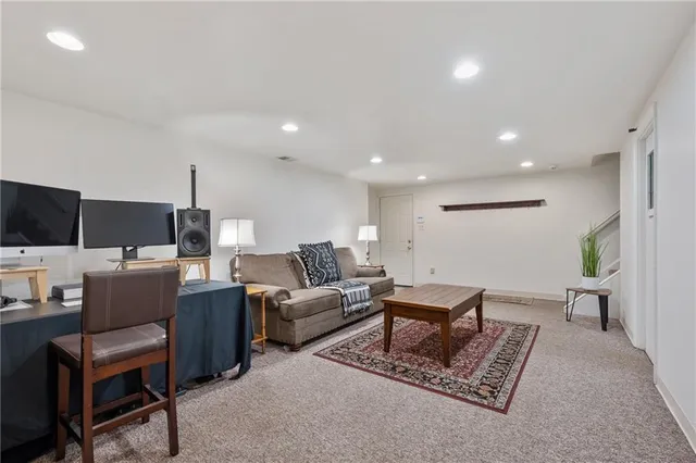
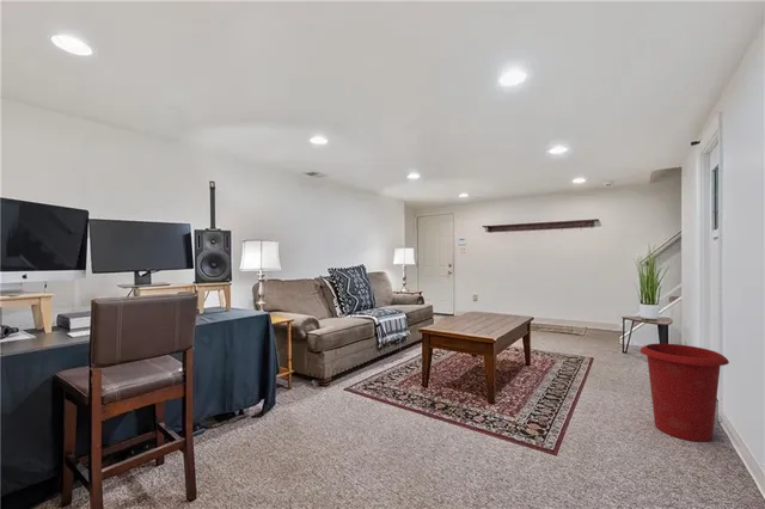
+ waste bin [638,343,730,442]
